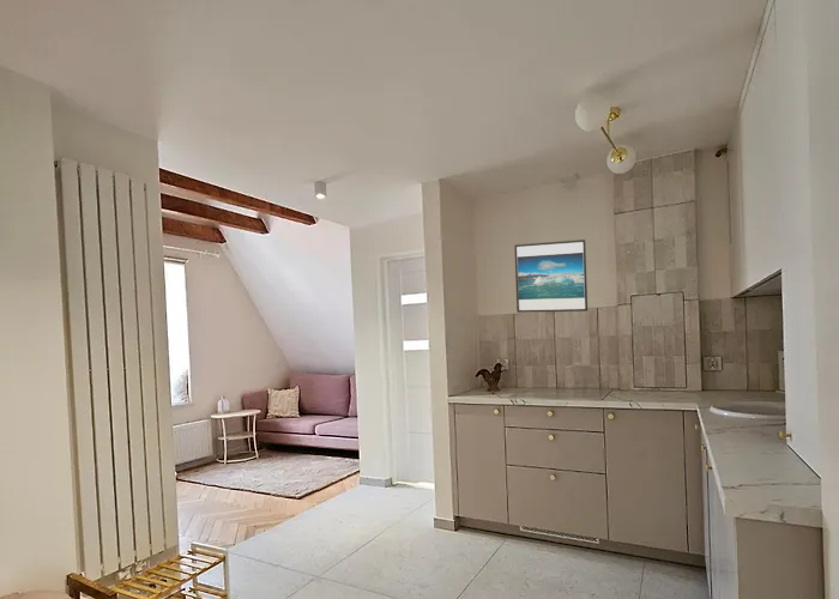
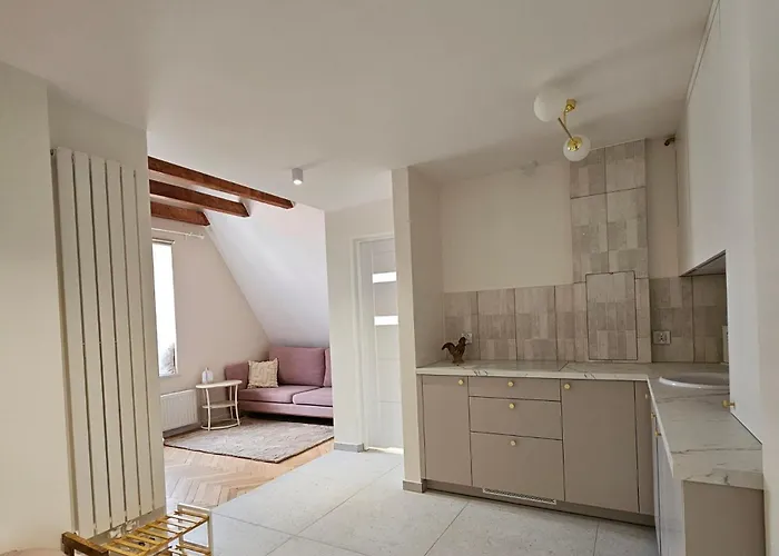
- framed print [513,238,588,314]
